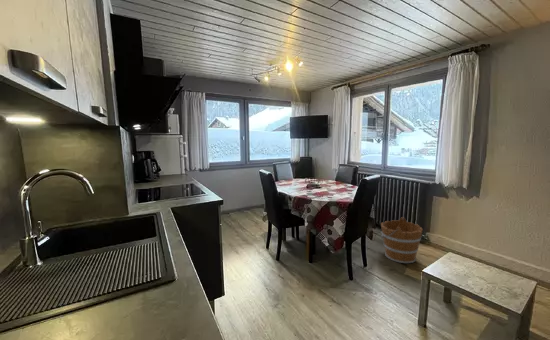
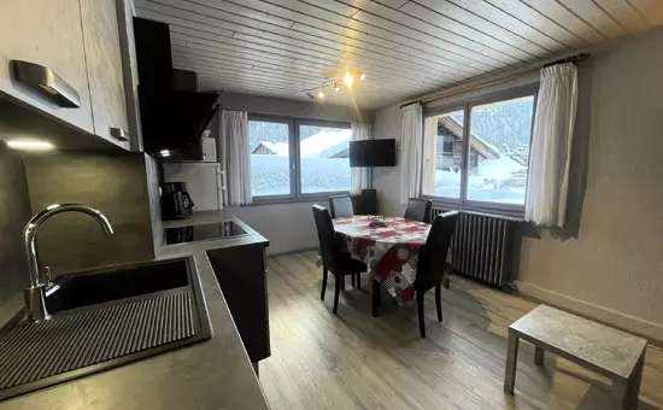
- bucket [380,216,424,264]
